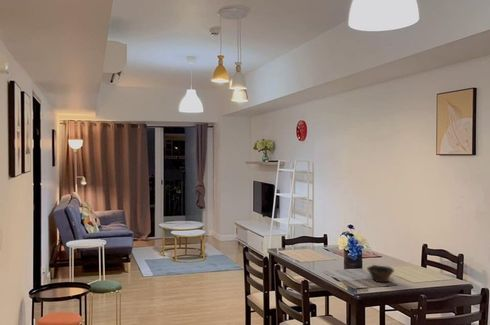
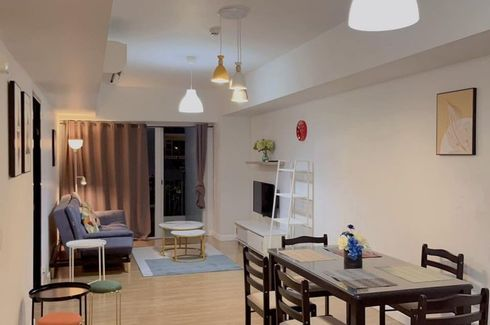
- bowl [366,264,395,283]
